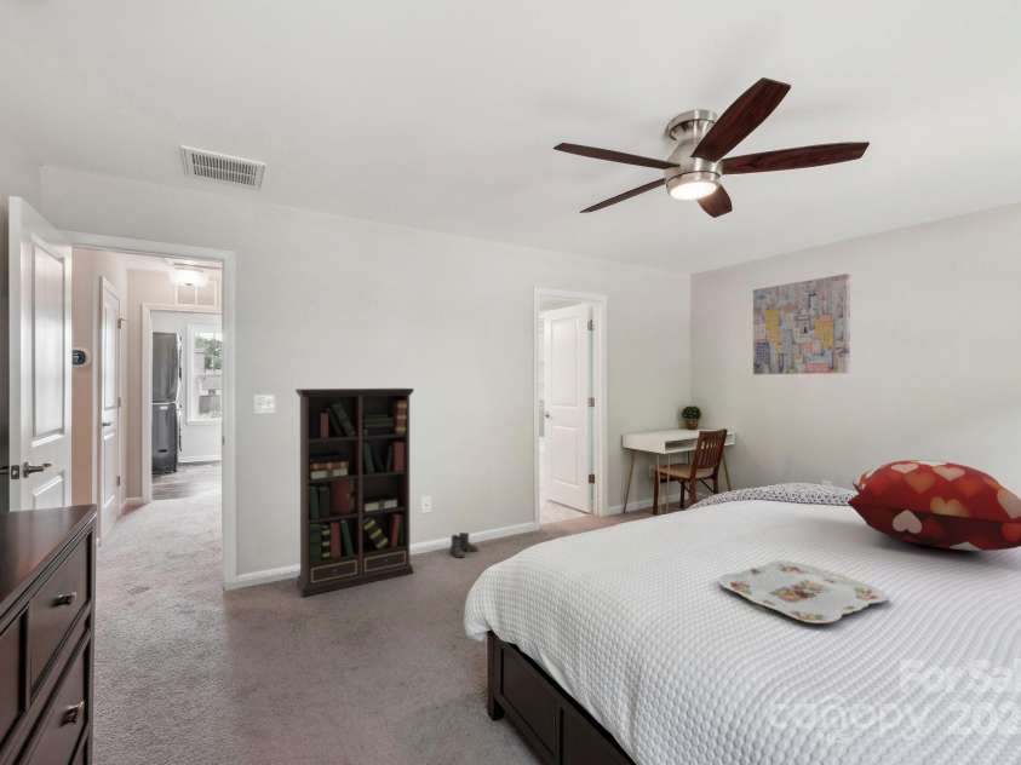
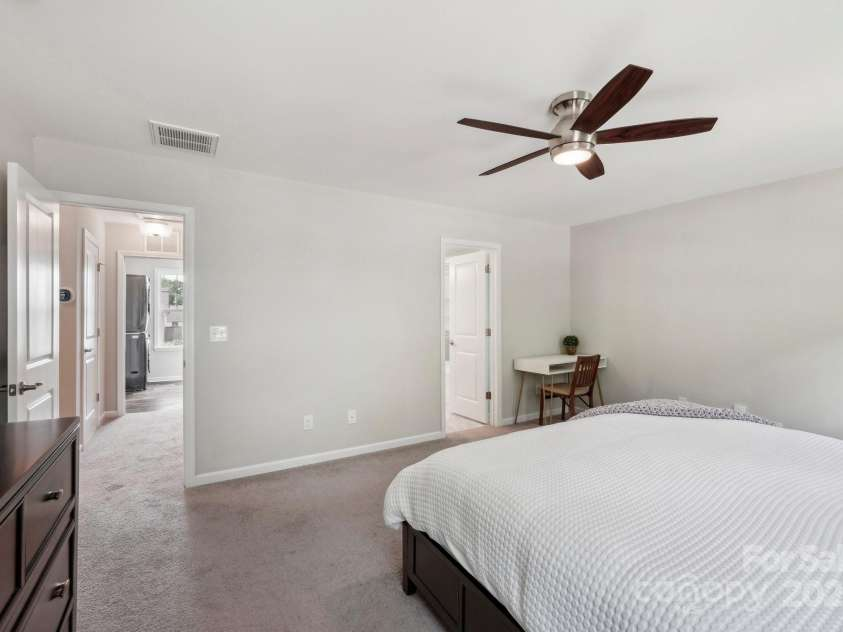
- serving tray [717,559,889,625]
- bookcase [294,387,415,598]
- decorative pillow [847,459,1021,552]
- wall art [752,272,851,375]
- boots [448,531,480,559]
